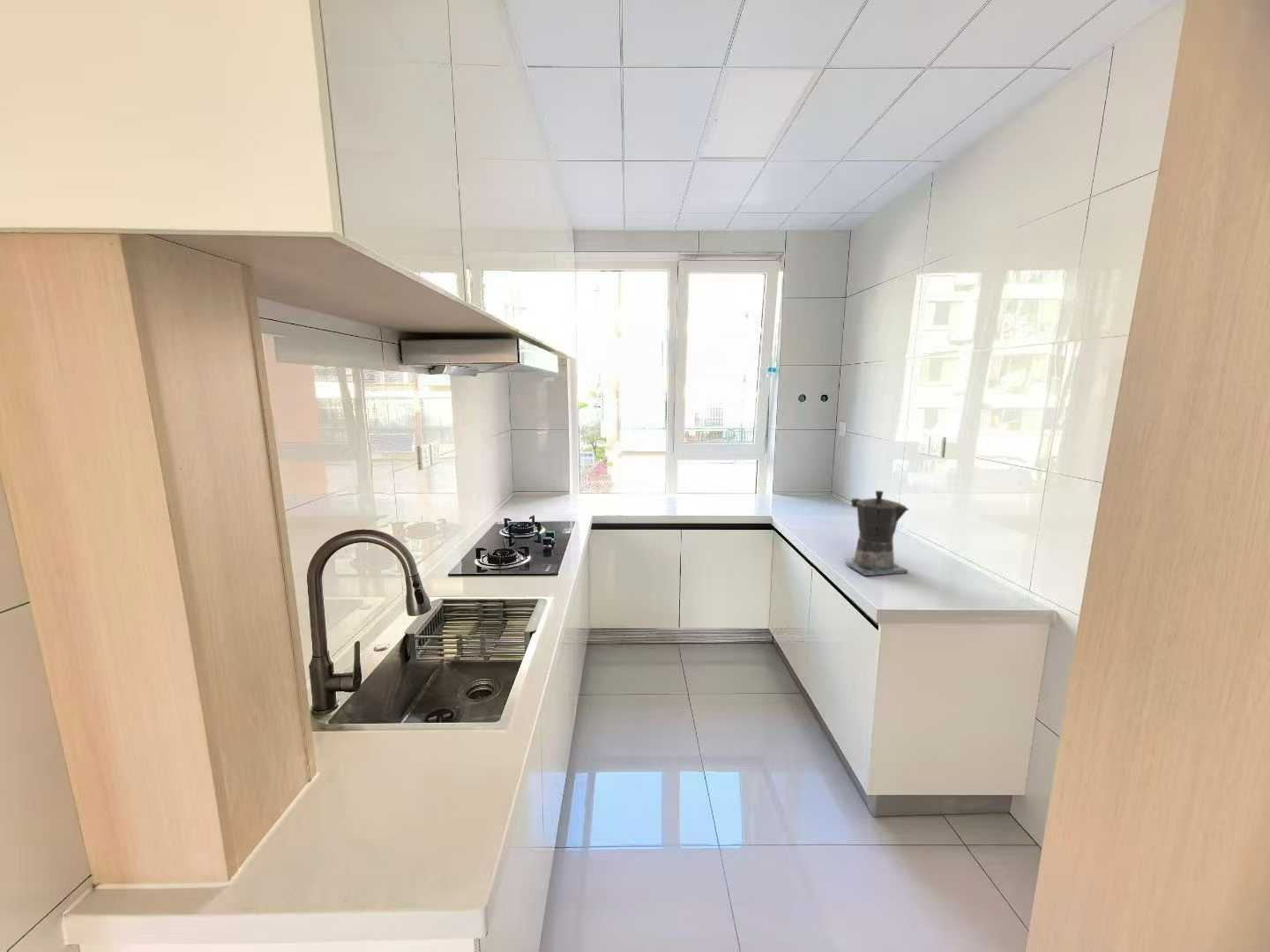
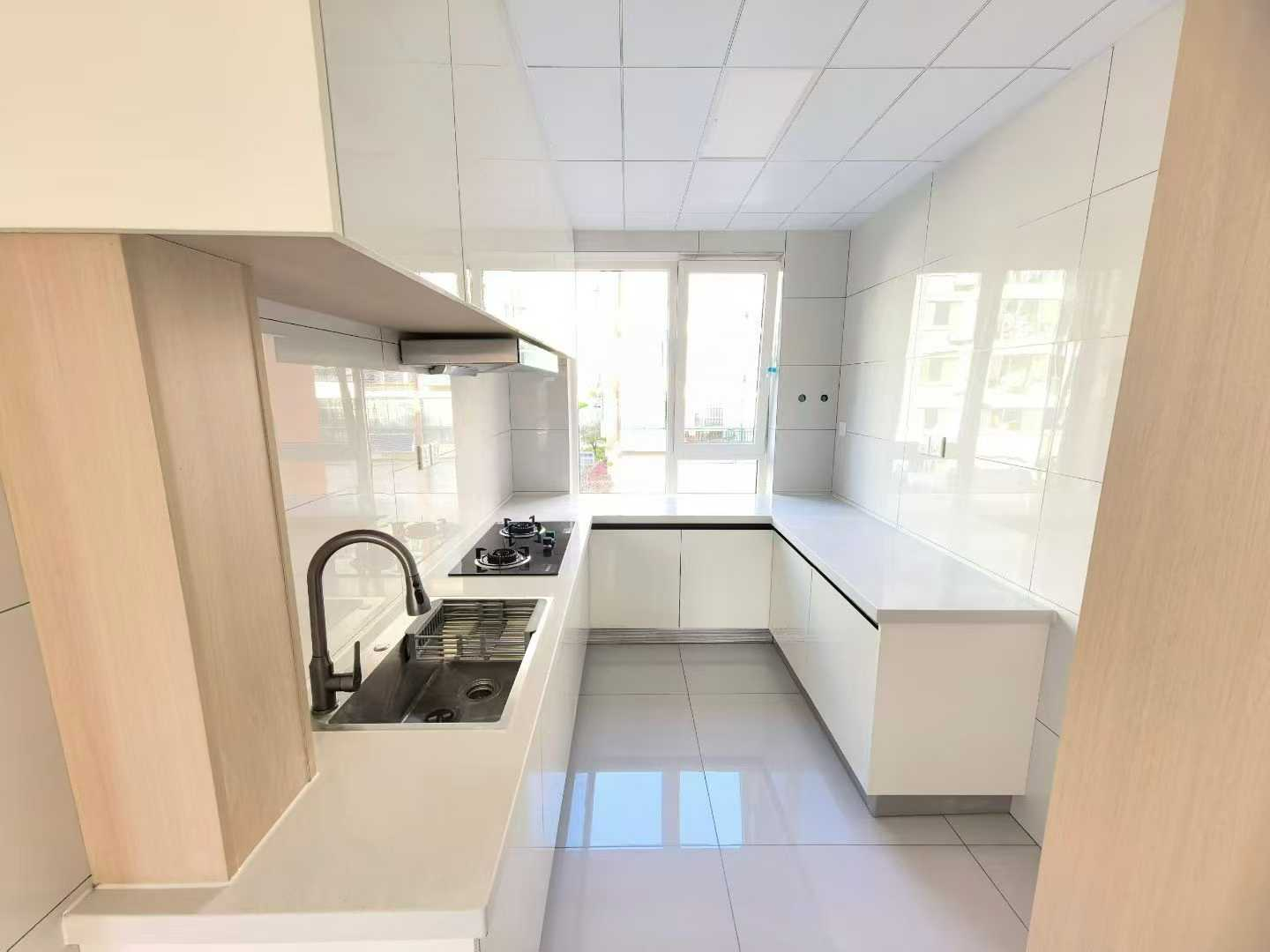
- coffee maker [842,490,910,576]
